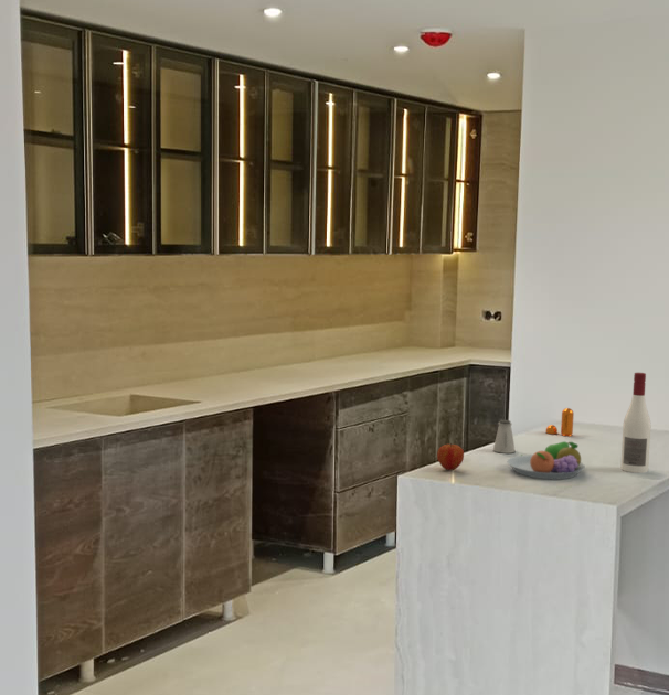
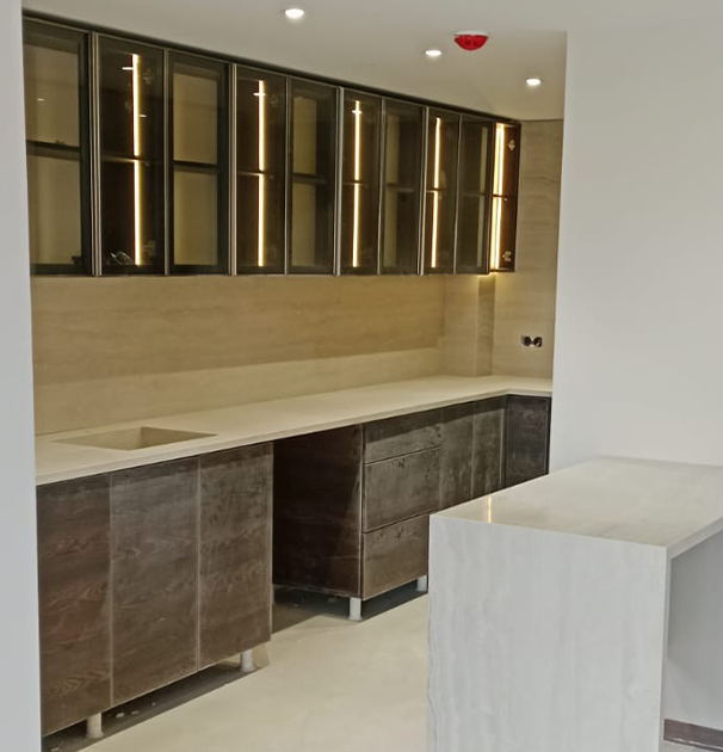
- saltshaker [492,419,517,455]
- pepper shaker [544,407,575,437]
- fruit bowl [506,440,586,480]
- apple [436,442,465,471]
- alcohol [619,372,652,474]
